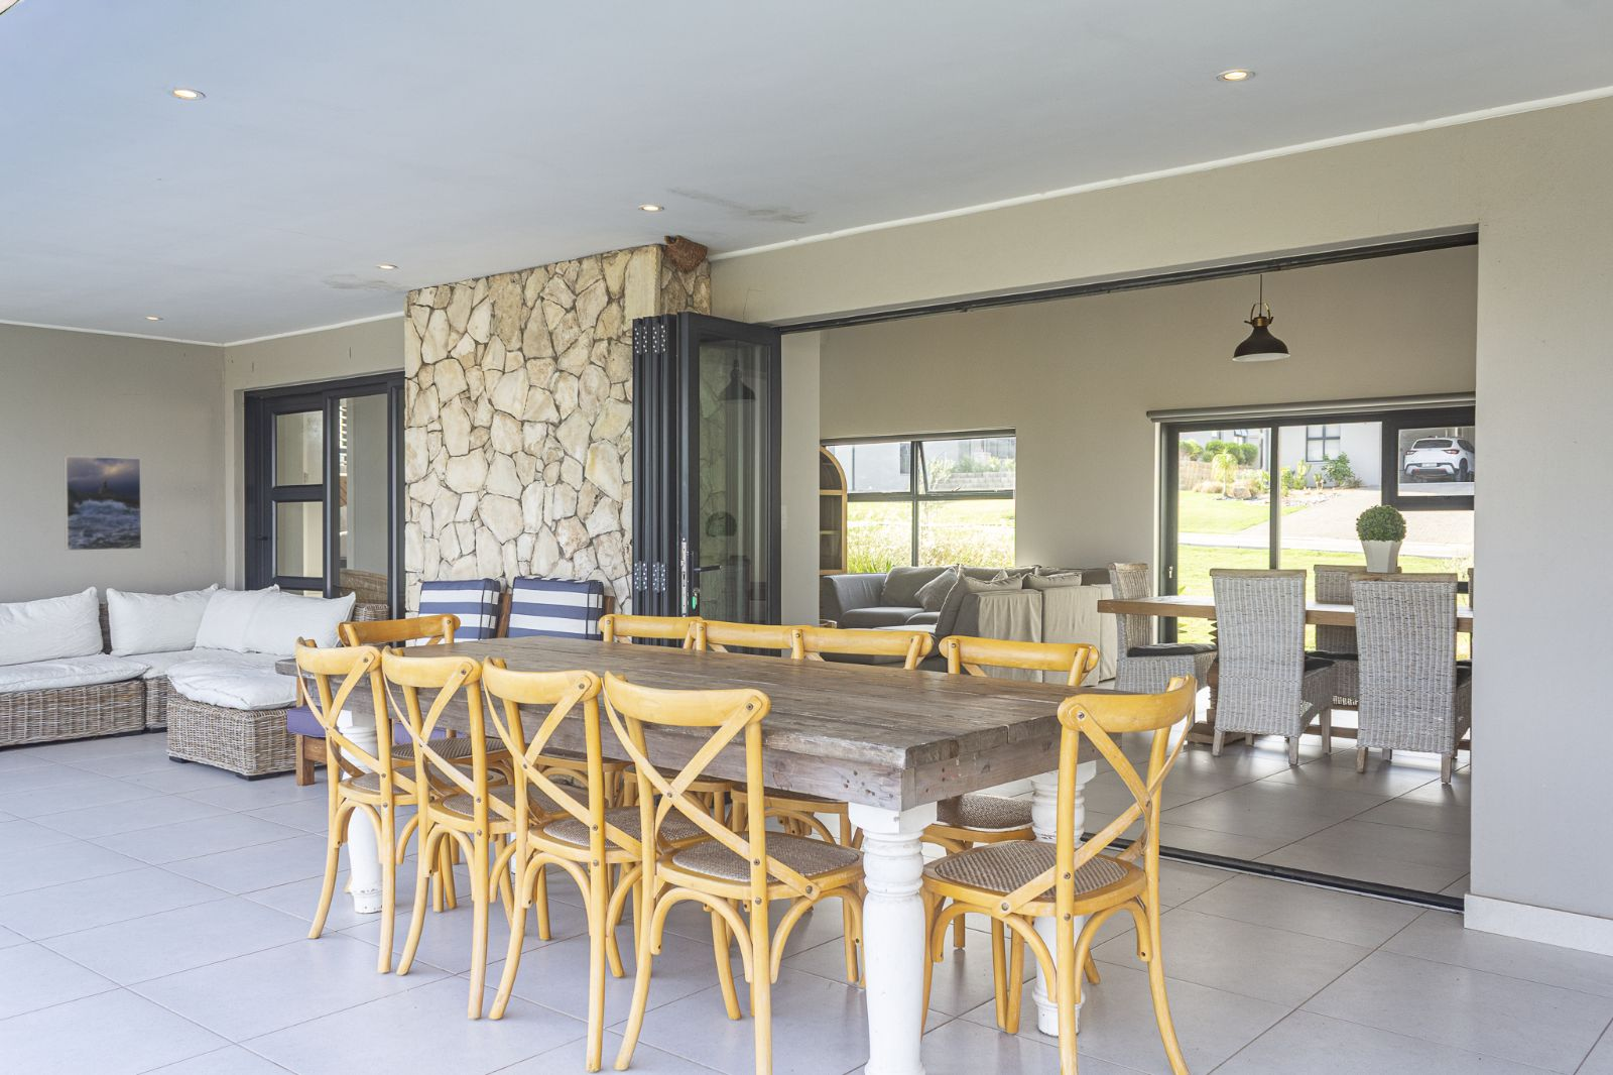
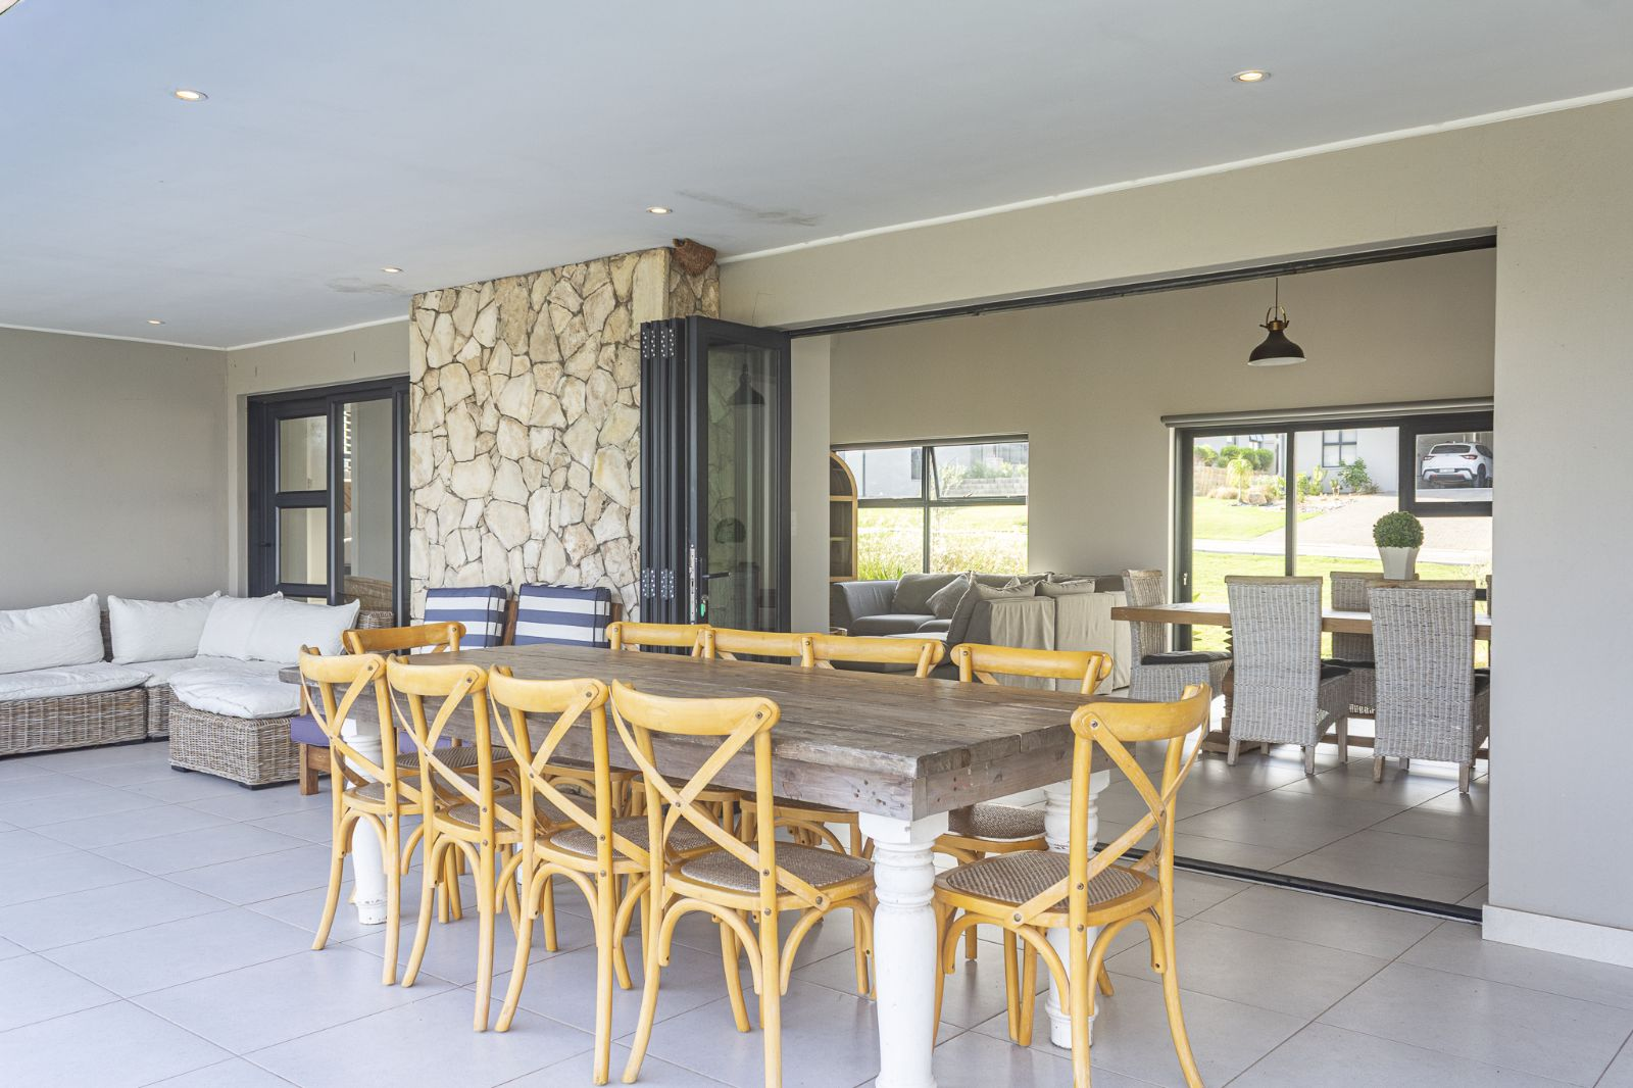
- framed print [62,455,143,552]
